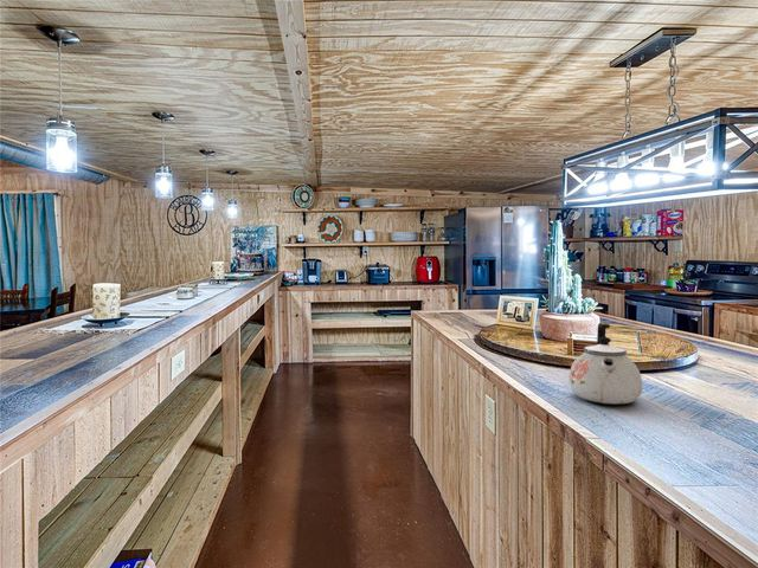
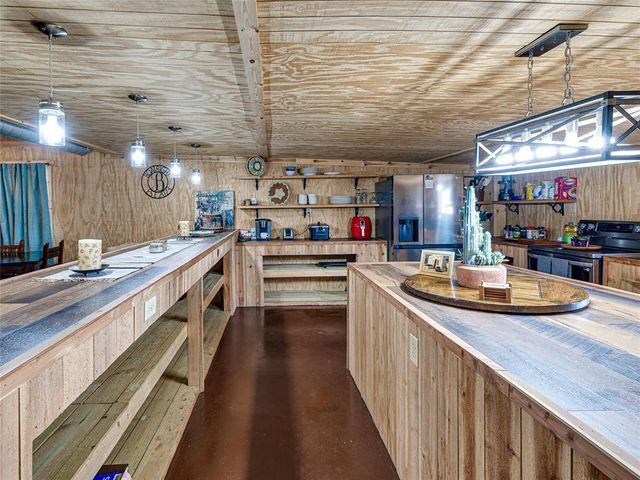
- kettle [568,322,643,405]
